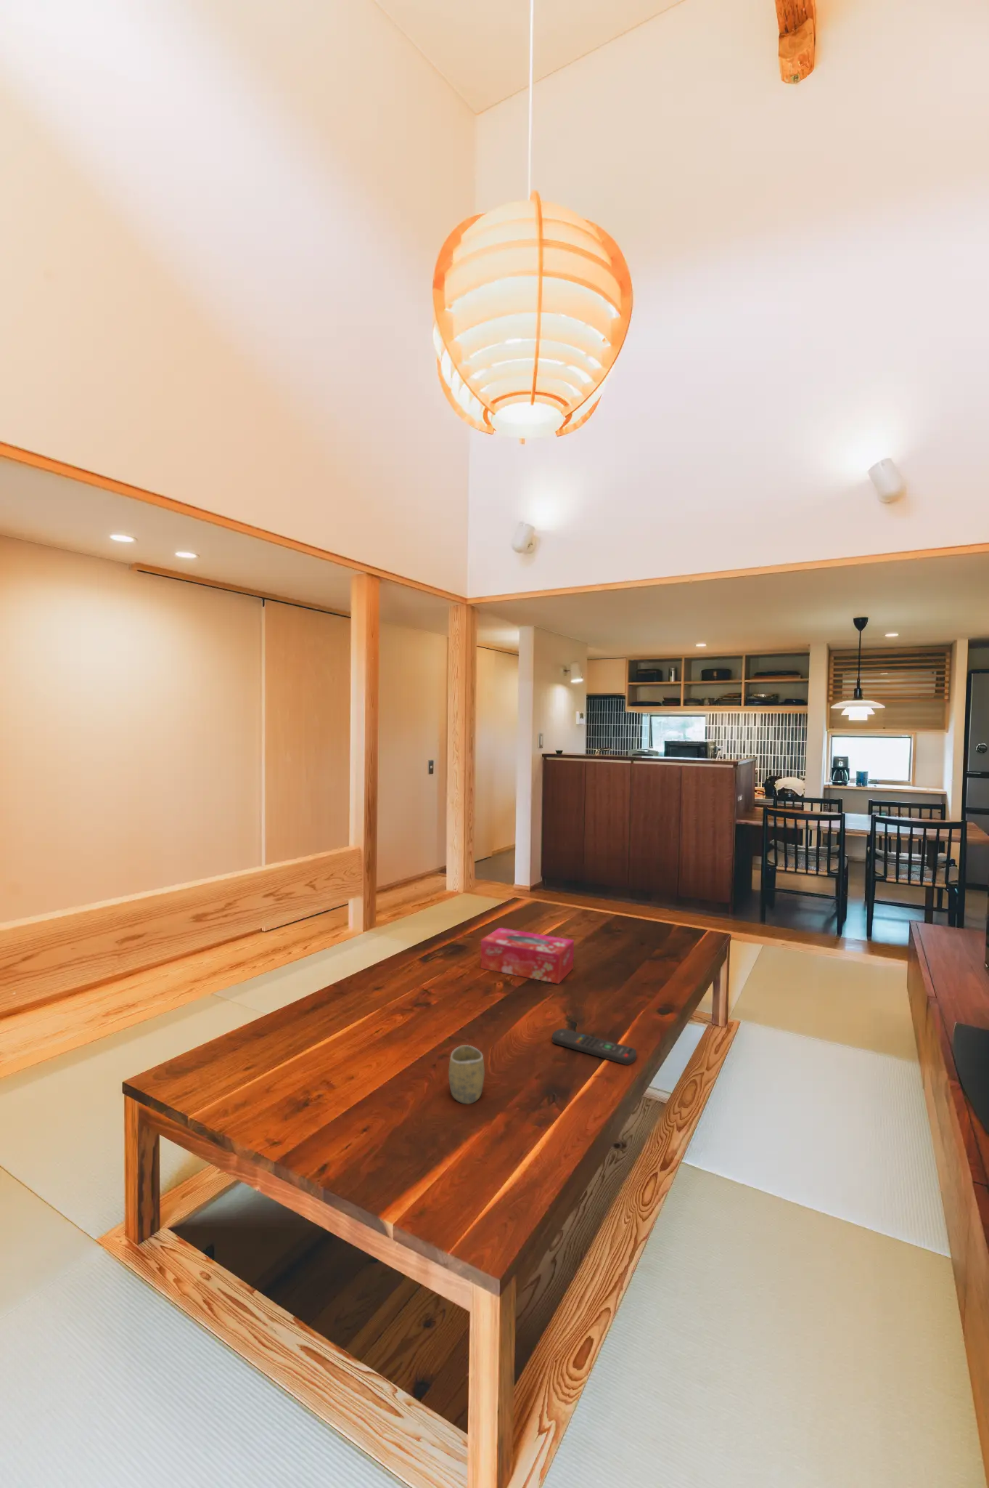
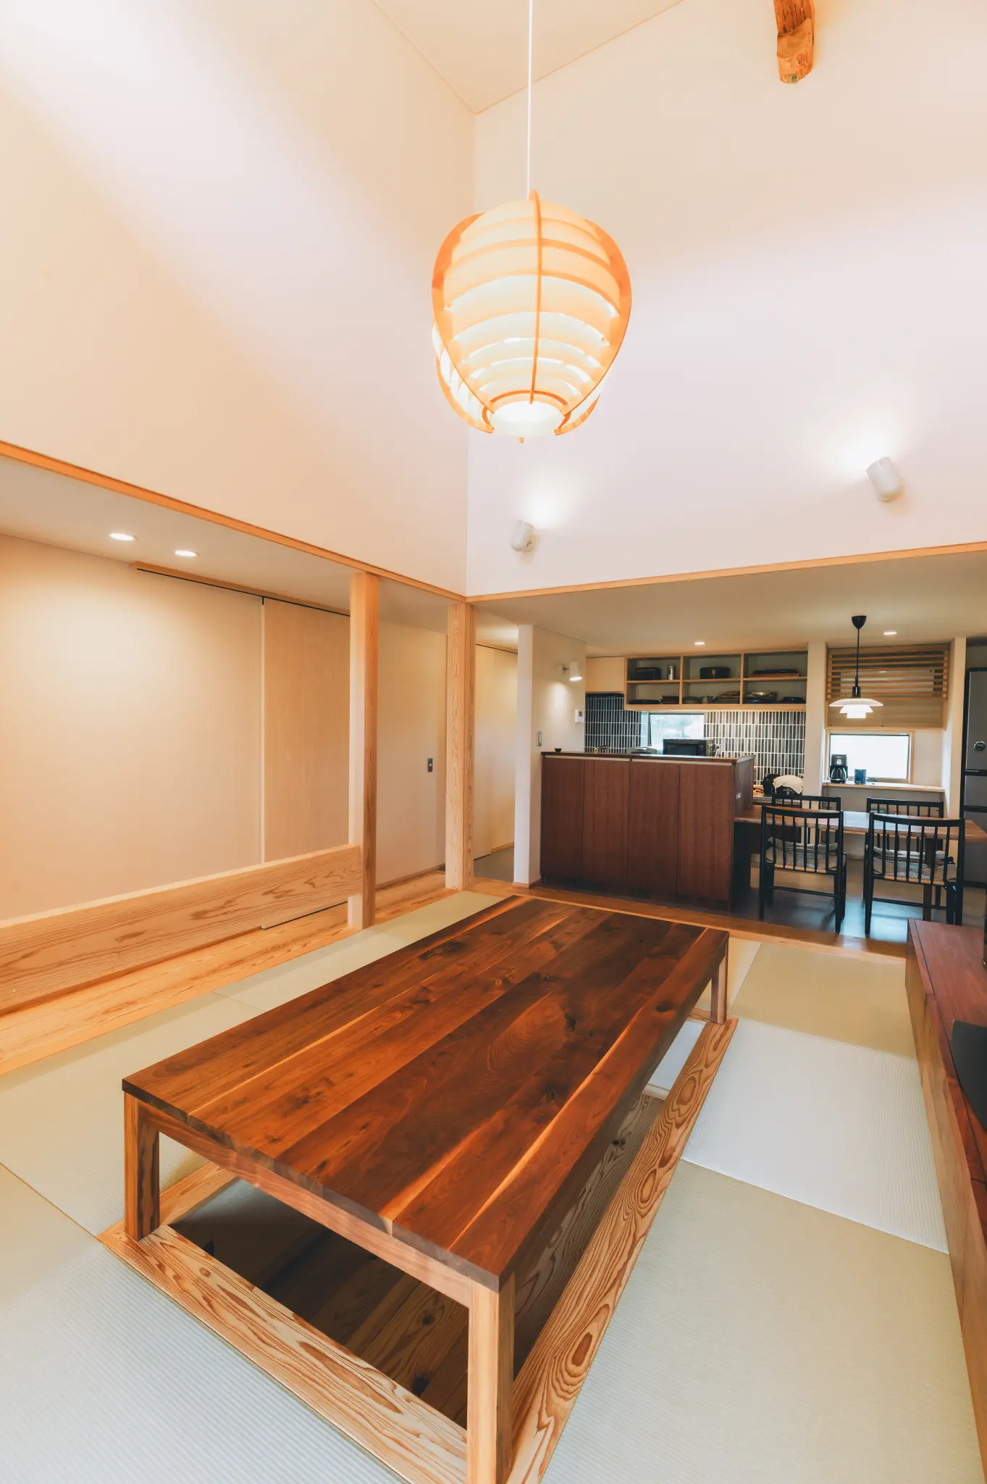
- cup [448,1044,486,1105]
- remote control [552,1027,637,1066]
- tissue box [480,927,575,984]
